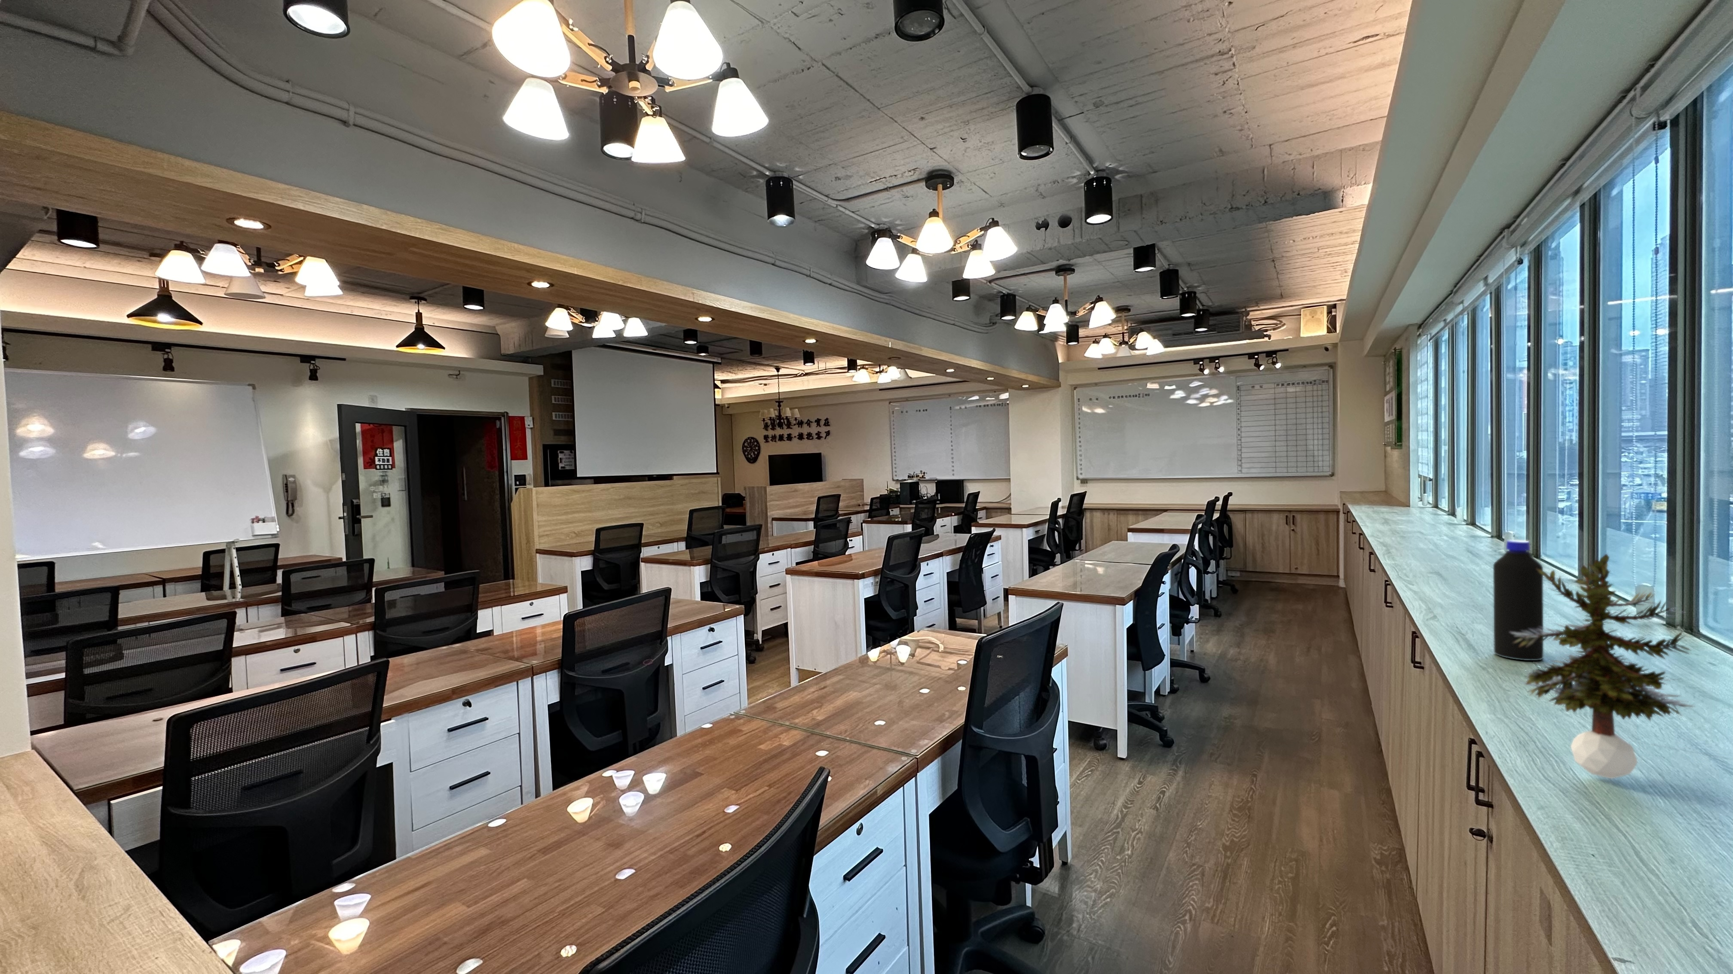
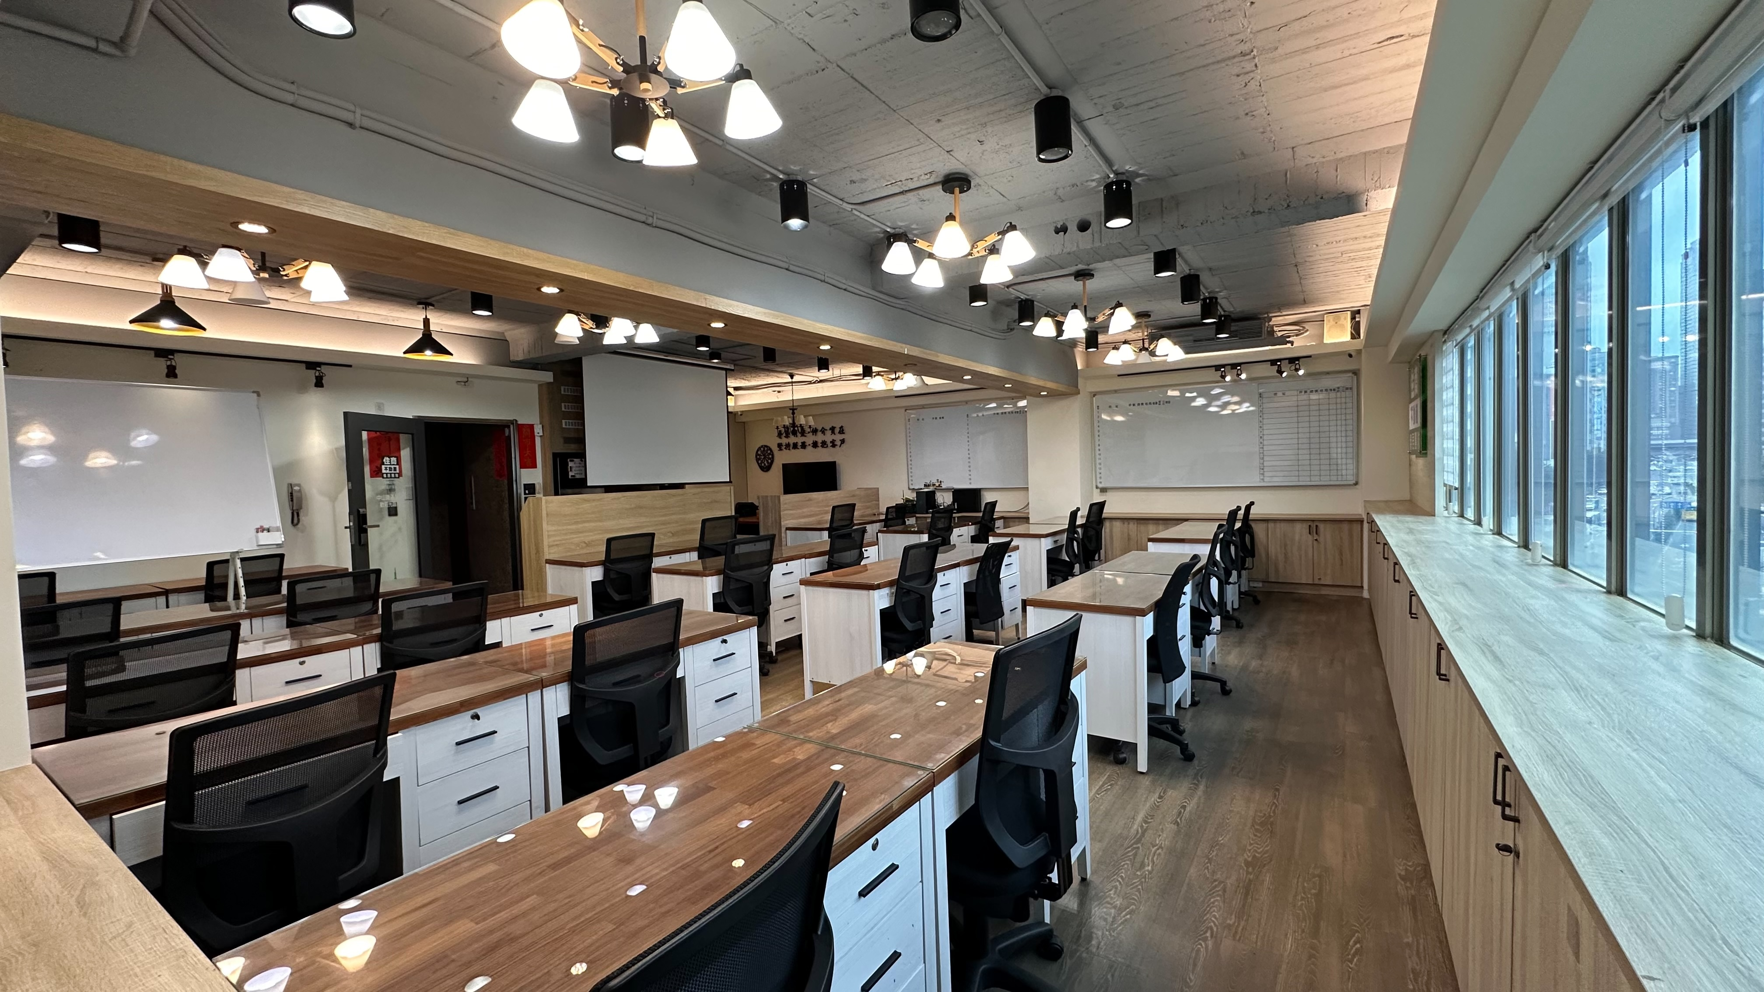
- bottle [1493,540,1544,661]
- potted plant [1509,553,1697,779]
